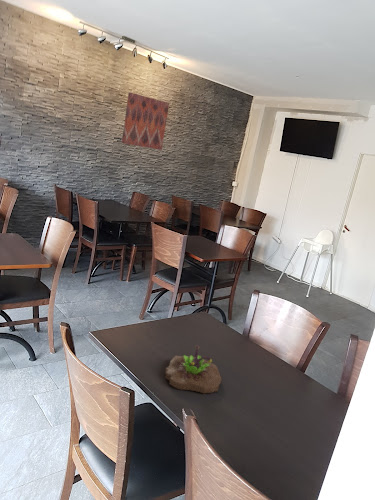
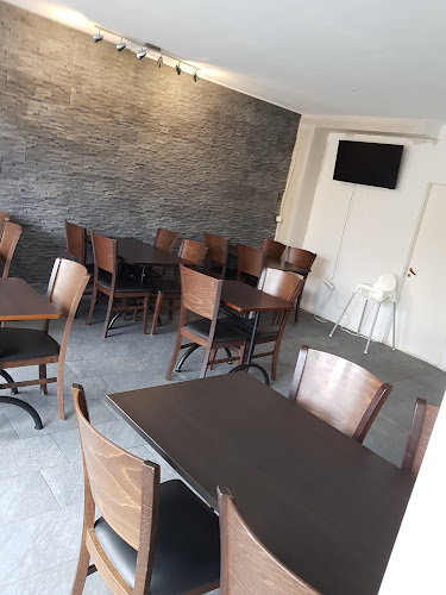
- succulent planter [164,344,222,394]
- wall art [121,91,170,151]
